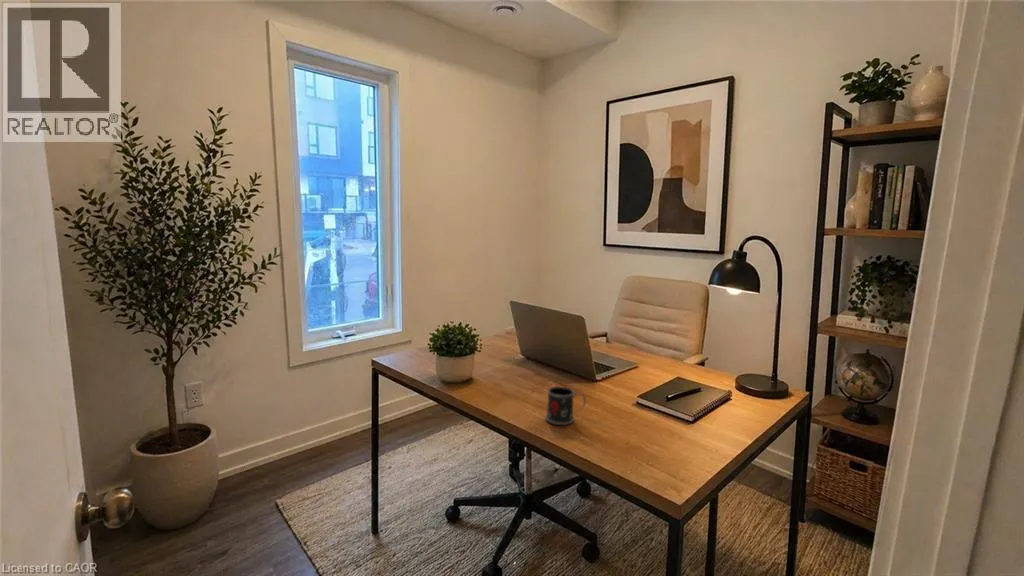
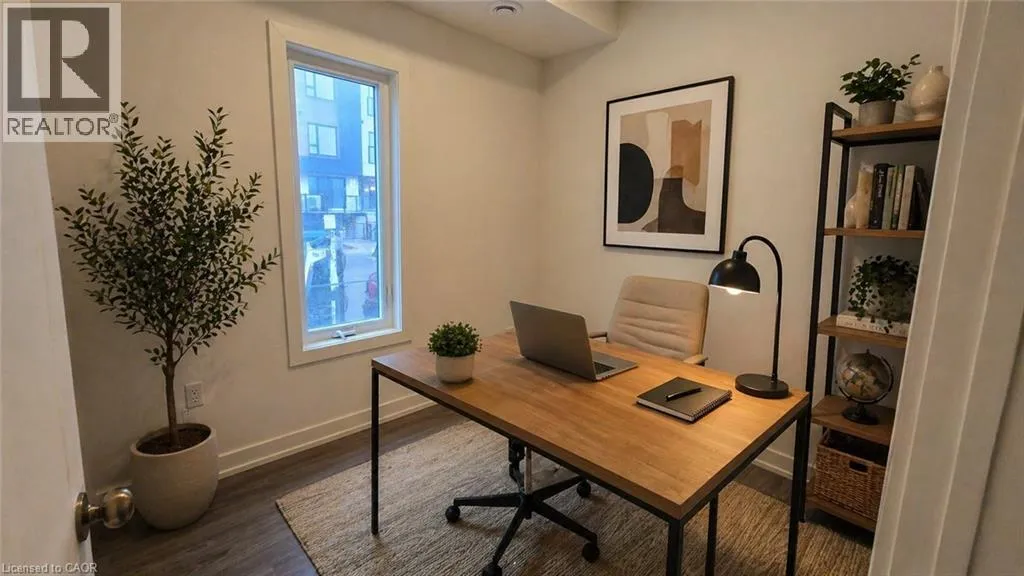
- mug [544,385,587,426]
